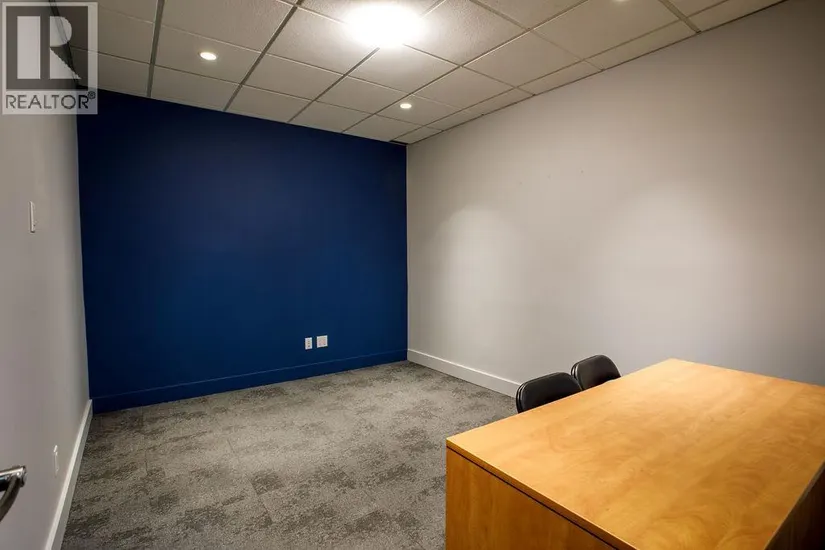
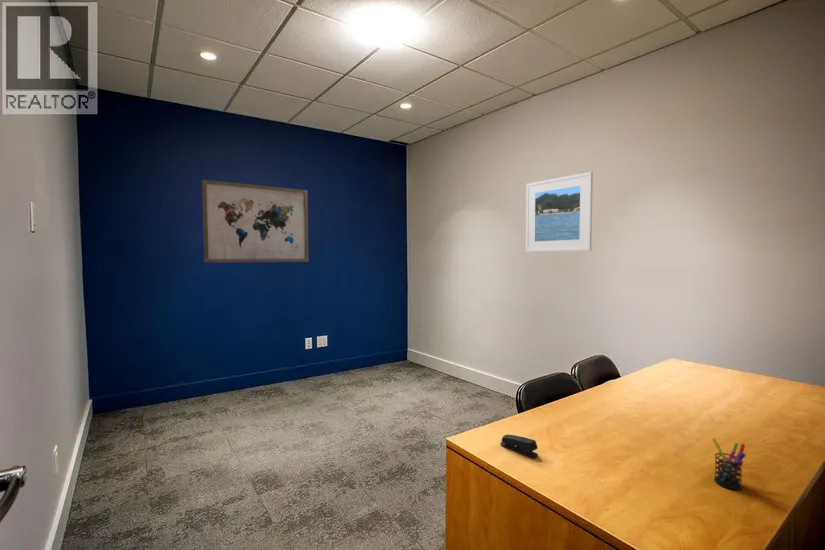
+ pen holder [711,437,747,490]
+ stapler [499,434,539,459]
+ wall art [201,179,310,264]
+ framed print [525,171,594,253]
